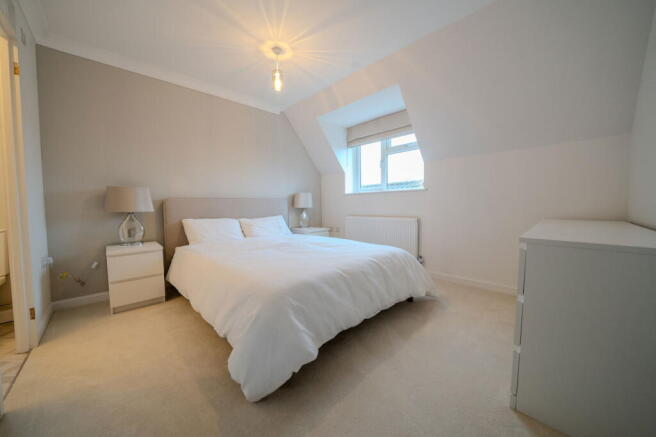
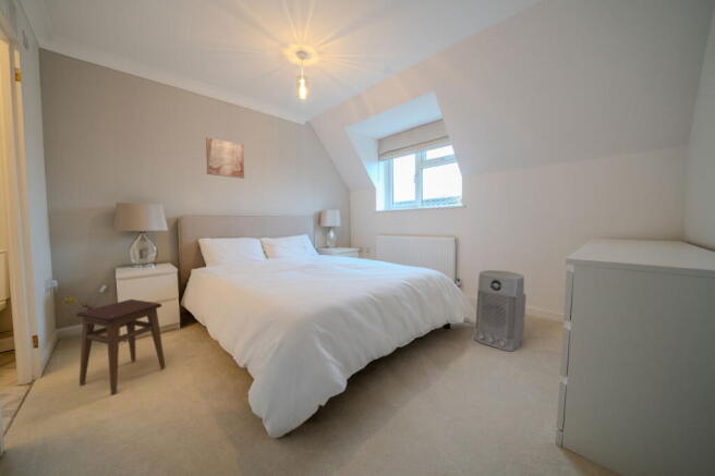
+ wall art [205,136,245,180]
+ air purifier [473,269,528,353]
+ stool [75,298,166,396]
